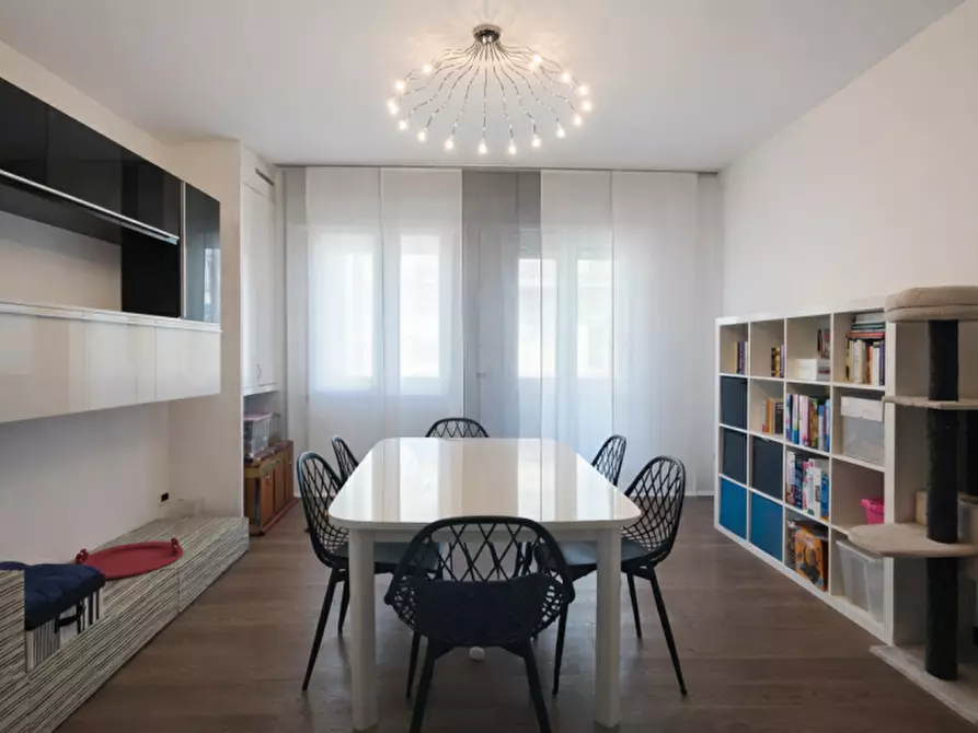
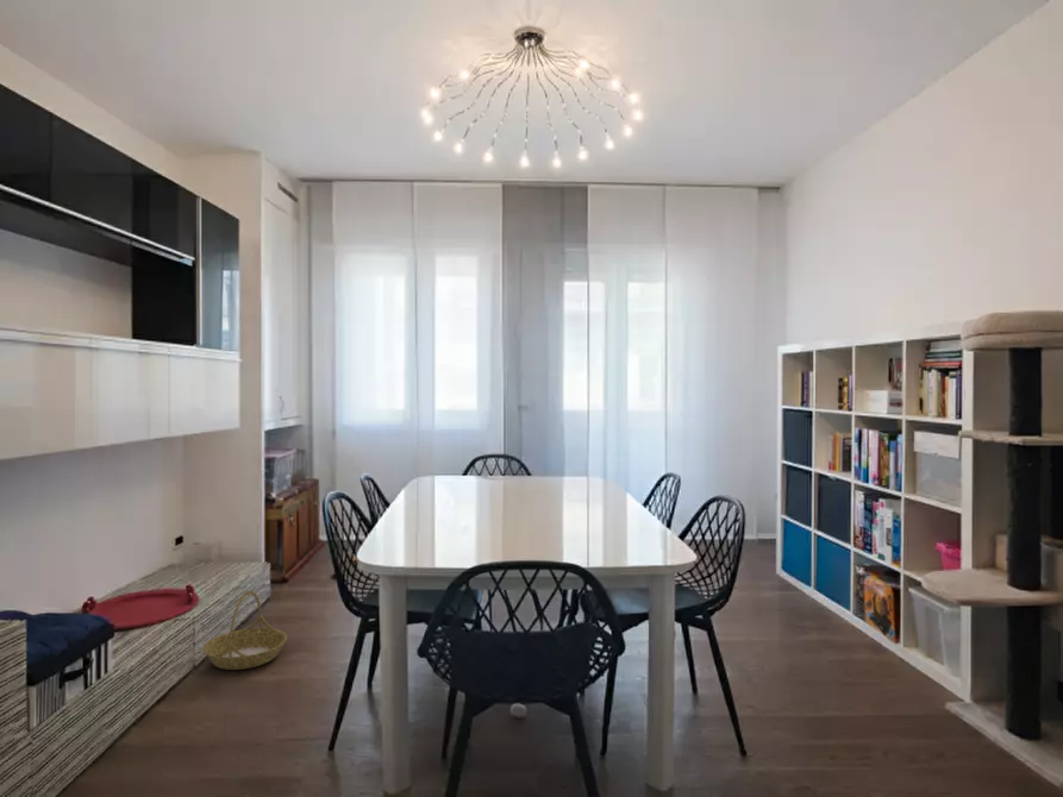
+ basket [202,589,288,671]
